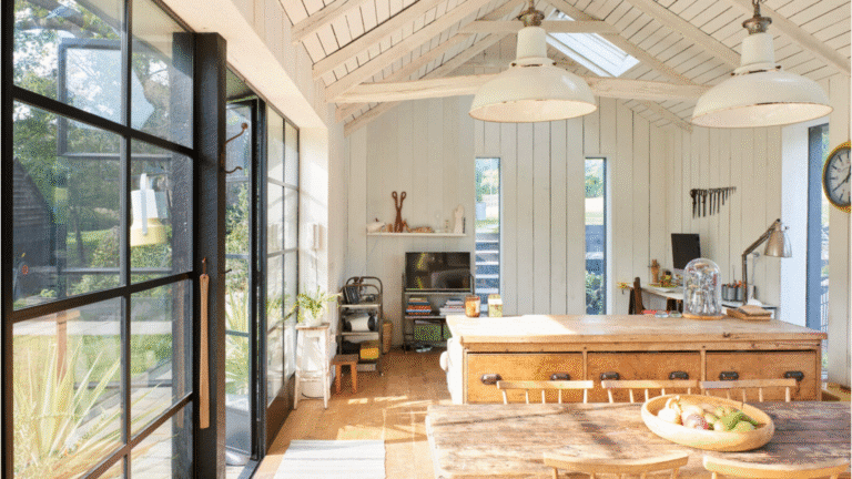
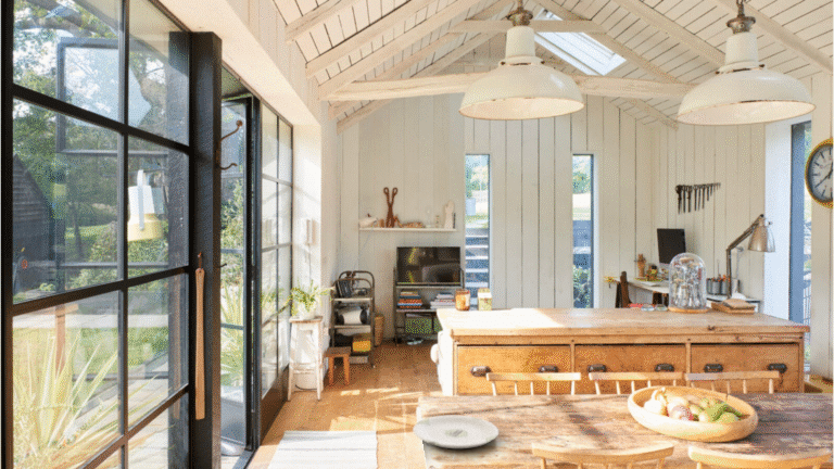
+ plate [412,415,500,449]
